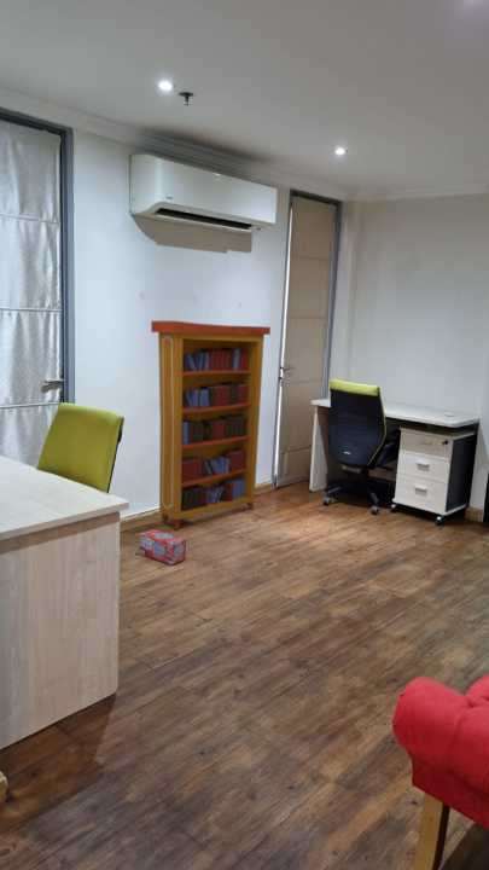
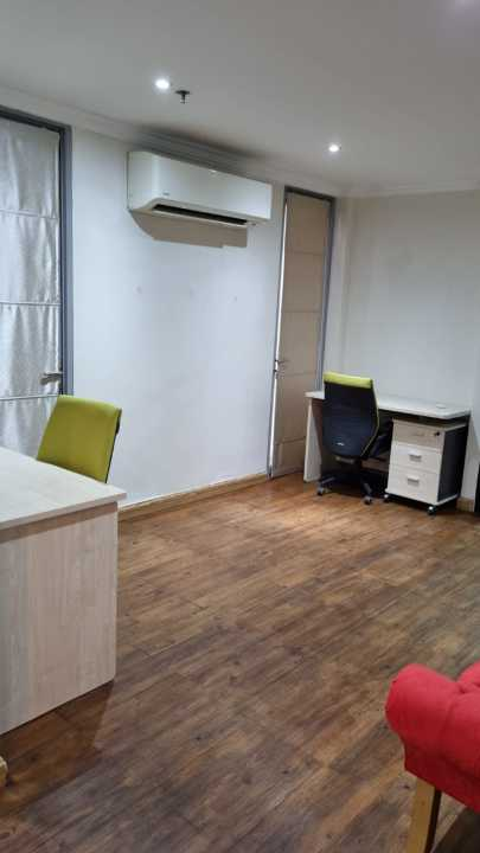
- bookcase [150,320,272,530]
- box [139,528,187,567]
